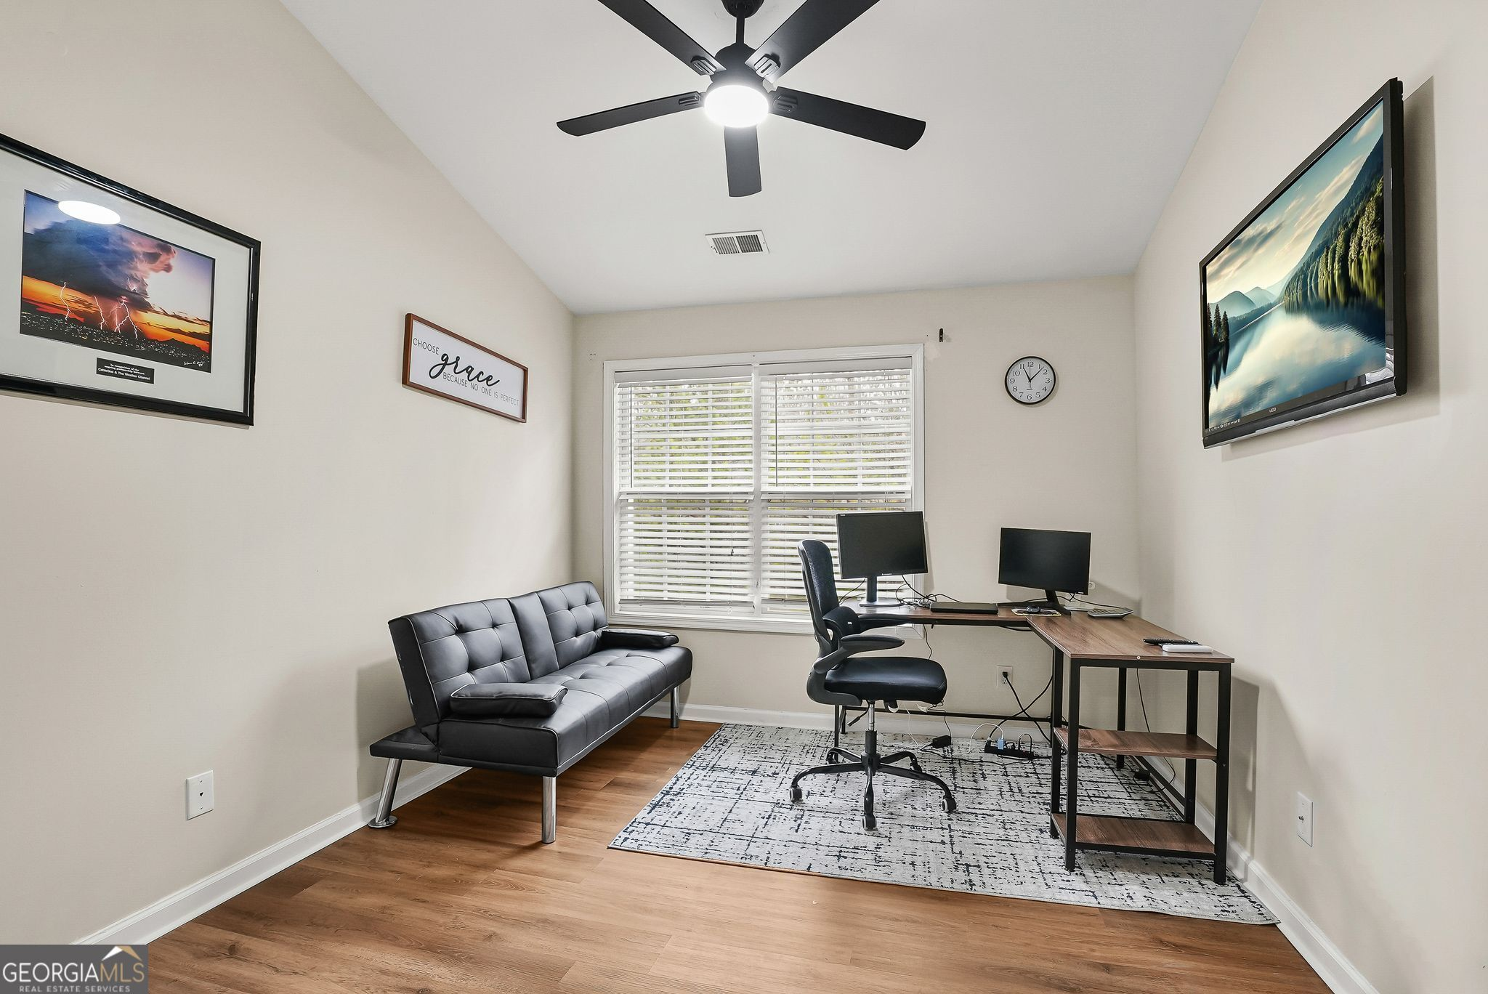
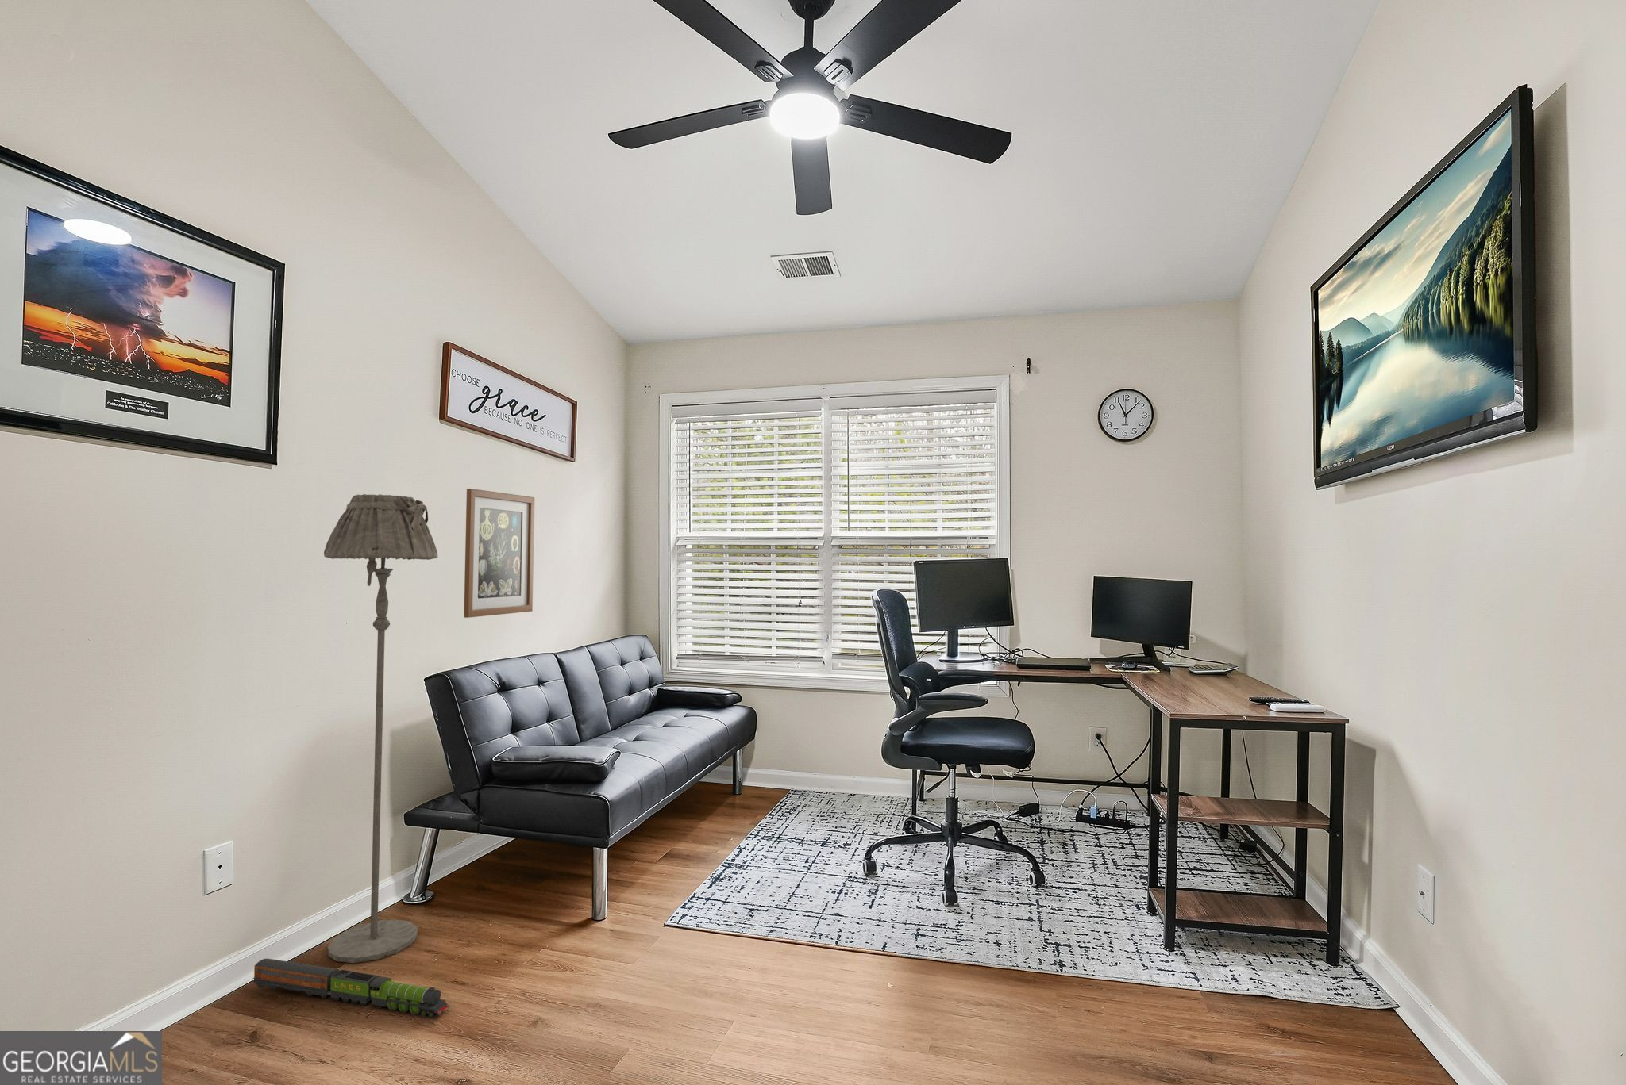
+ toy train [252,958,451,1018]
+ floor lamp [324,493,439,964]
+ wall art [463,488,536,619]
